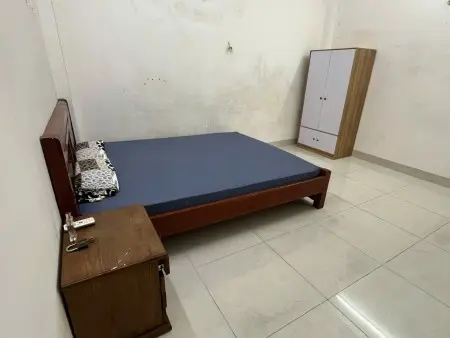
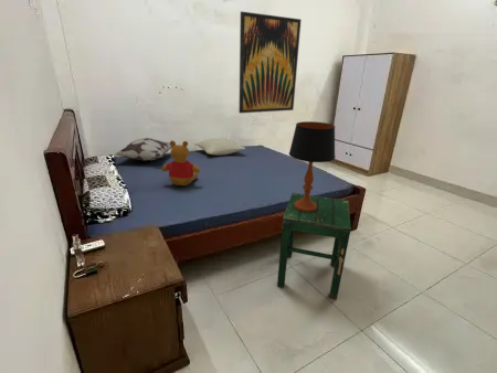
+ teddy bear [161,139,201,186]
+ pillow [193,137,246,157]
+ stool [276,192,352,301]
+ decorative pillow [114,137,172,162]
+ table lamp [288,120,336,213]
+ wall art [239,10,303,115]
